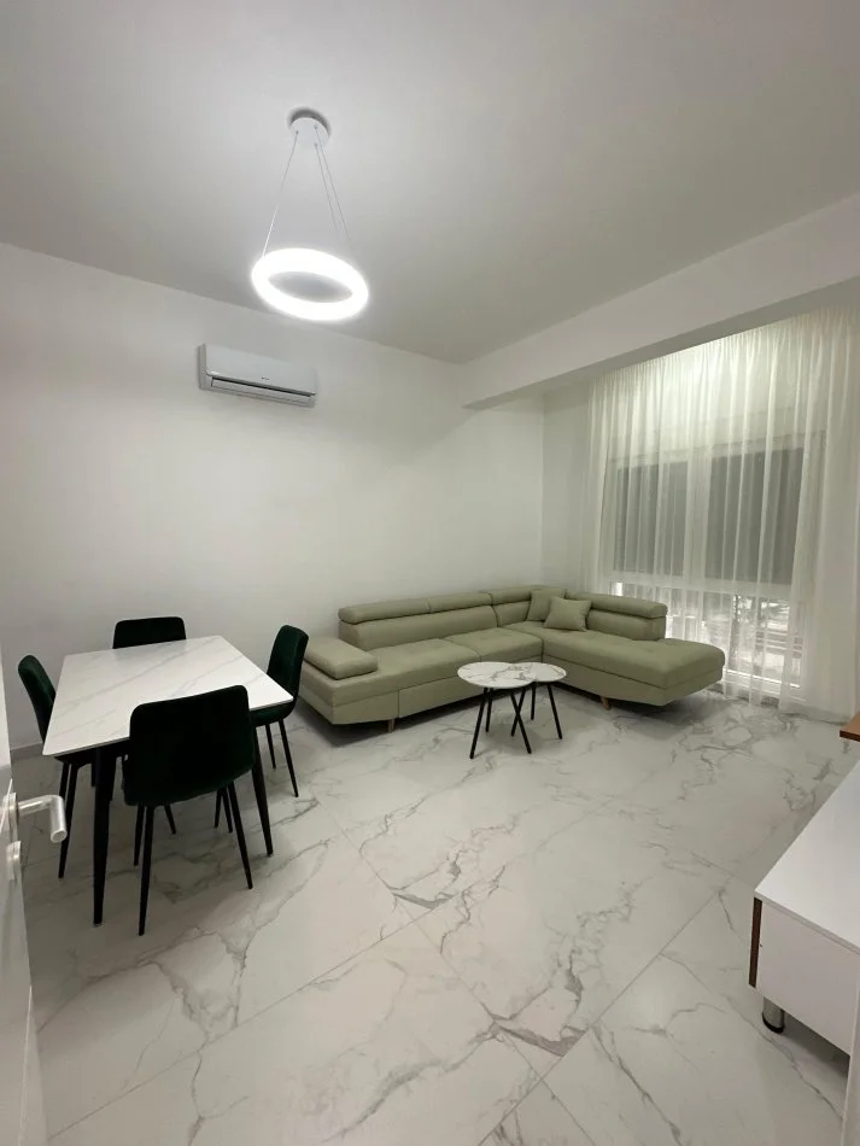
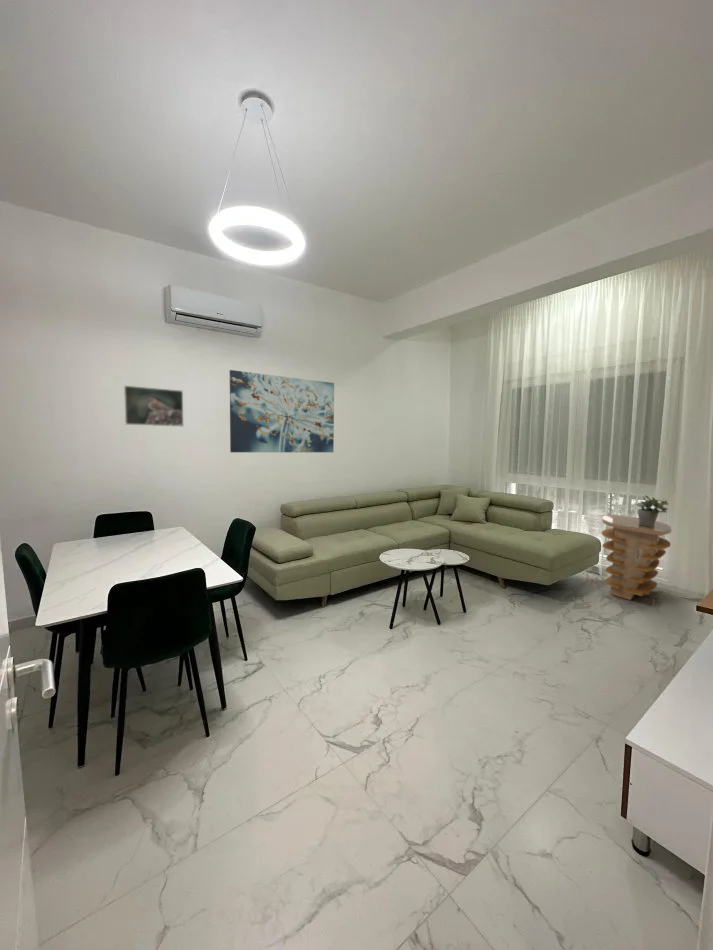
+ potted plant [635,494,670,527]
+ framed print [123,385,184,428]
+ wall art [229,369,335,453]
+ side table [601,513,672,601]
